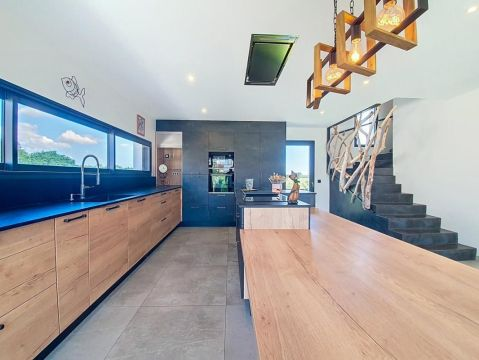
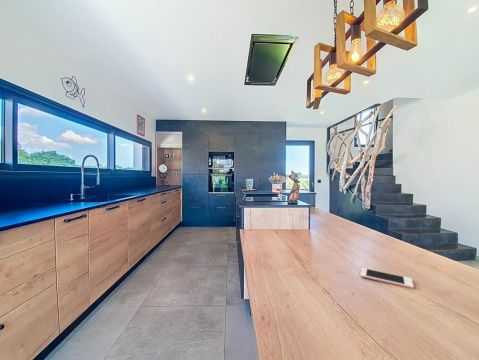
+ cell phone [359,267,415,290]
